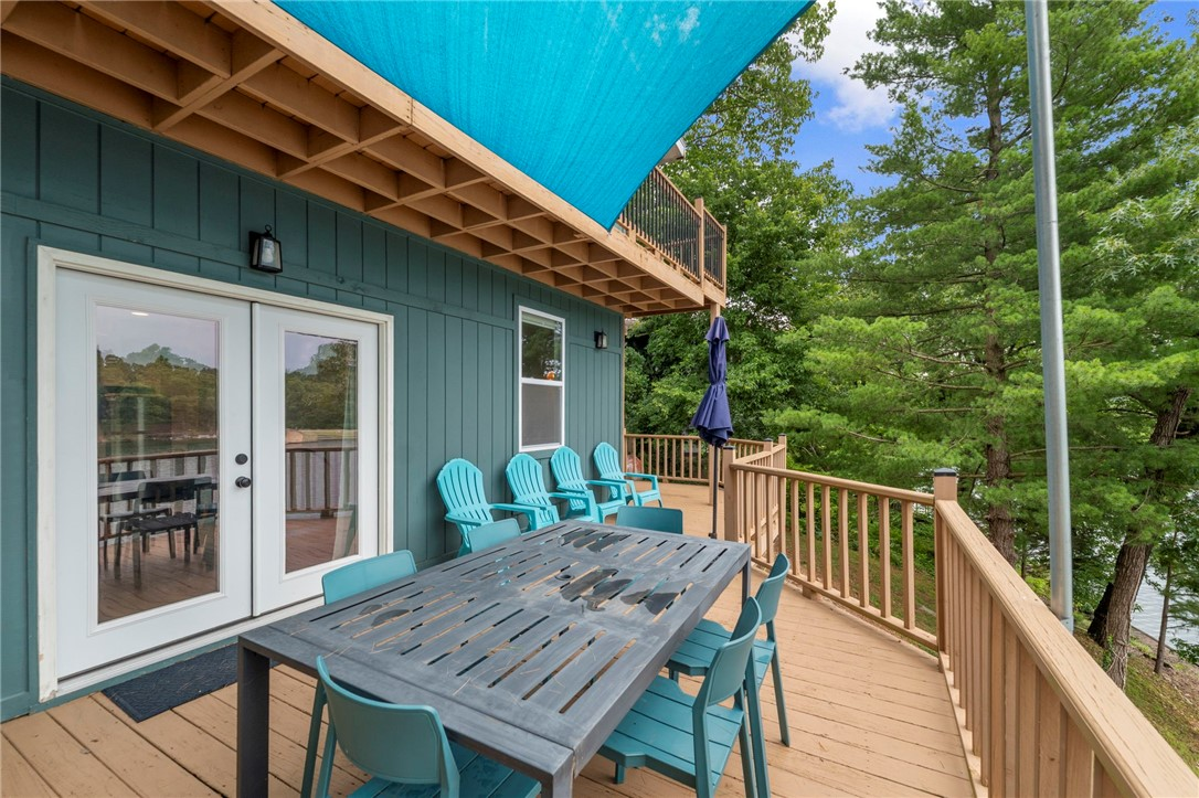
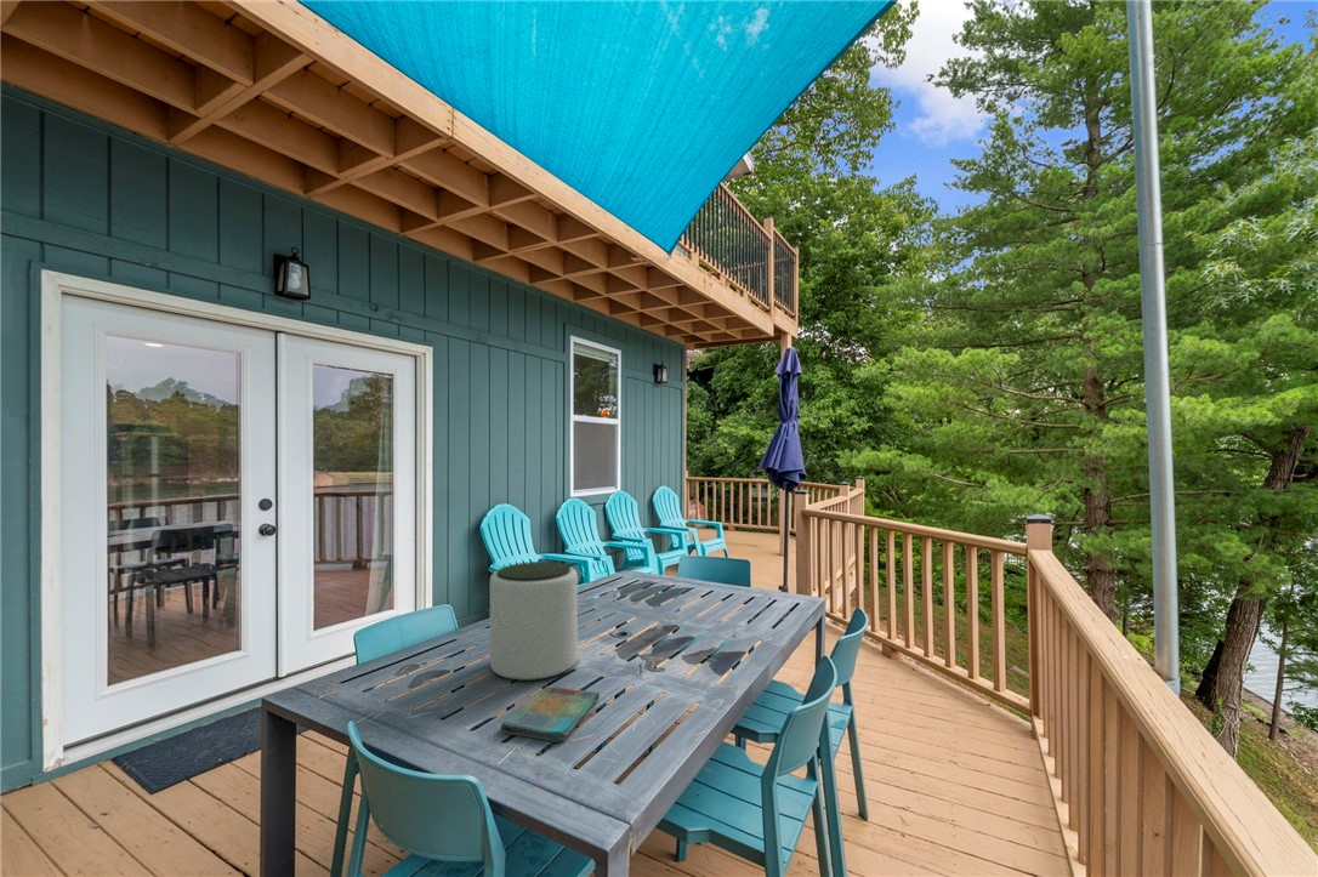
+ plant pot [489,560,579,682]
+ dish towel [499,684,601,744]
